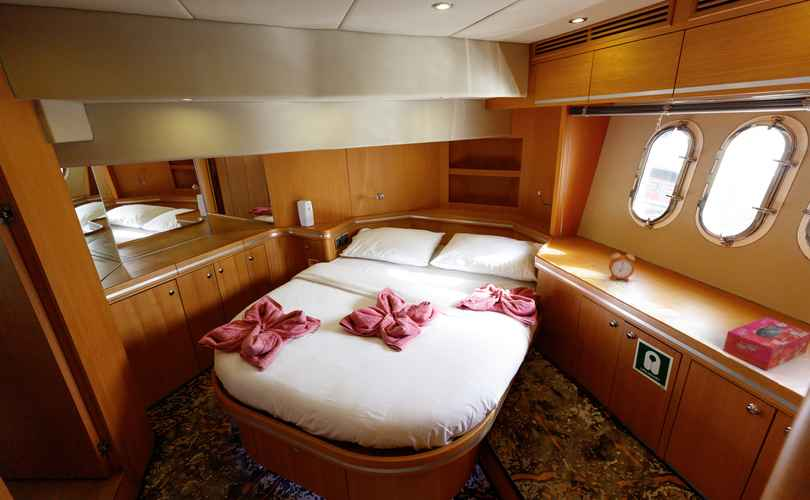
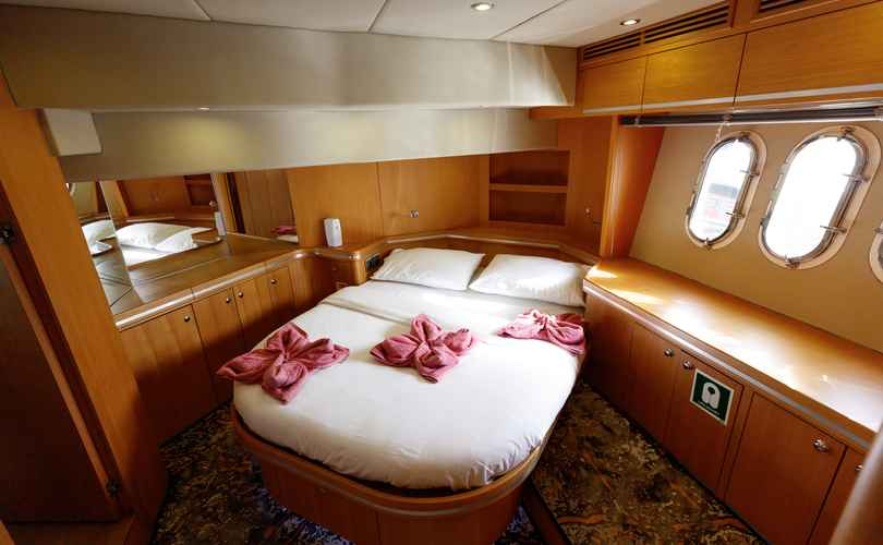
- alarm clock [608,248,636,282]
- tissue box [722,316,810,371]
